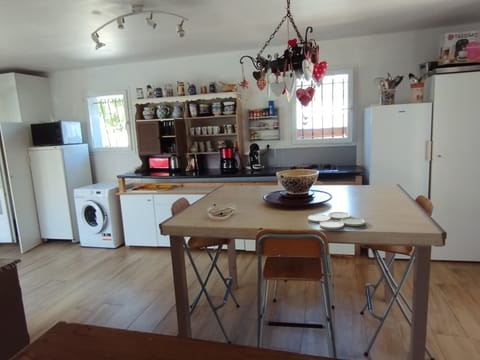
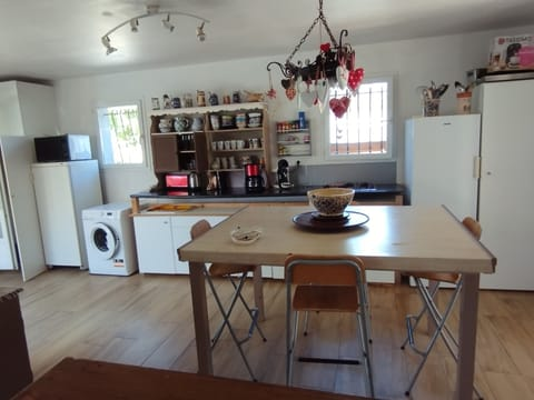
- drink coaster [307,211,366,230]
